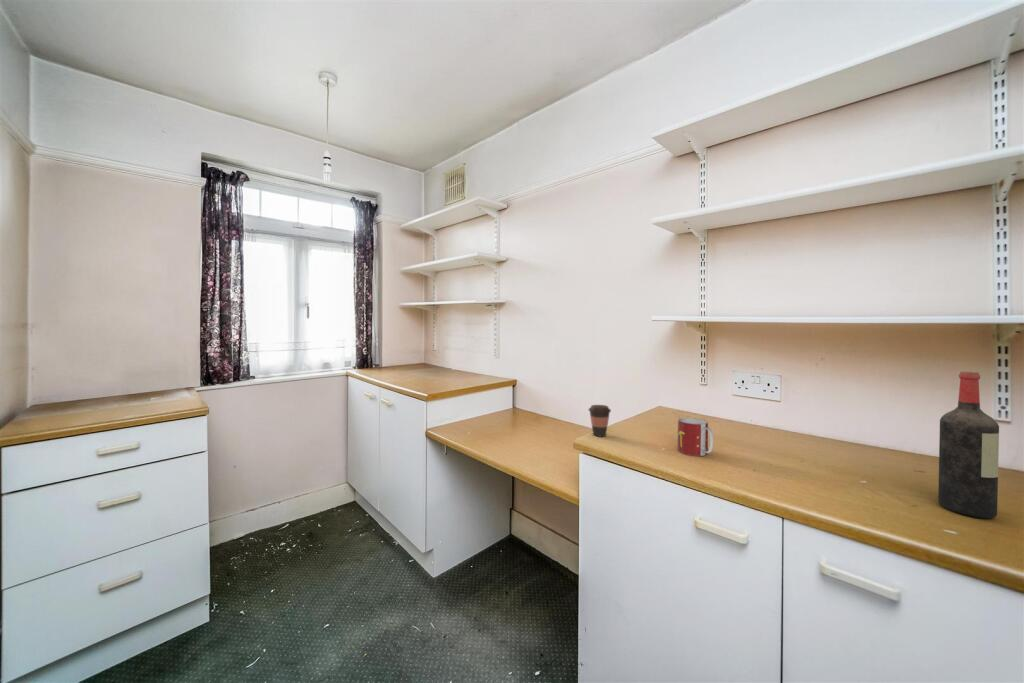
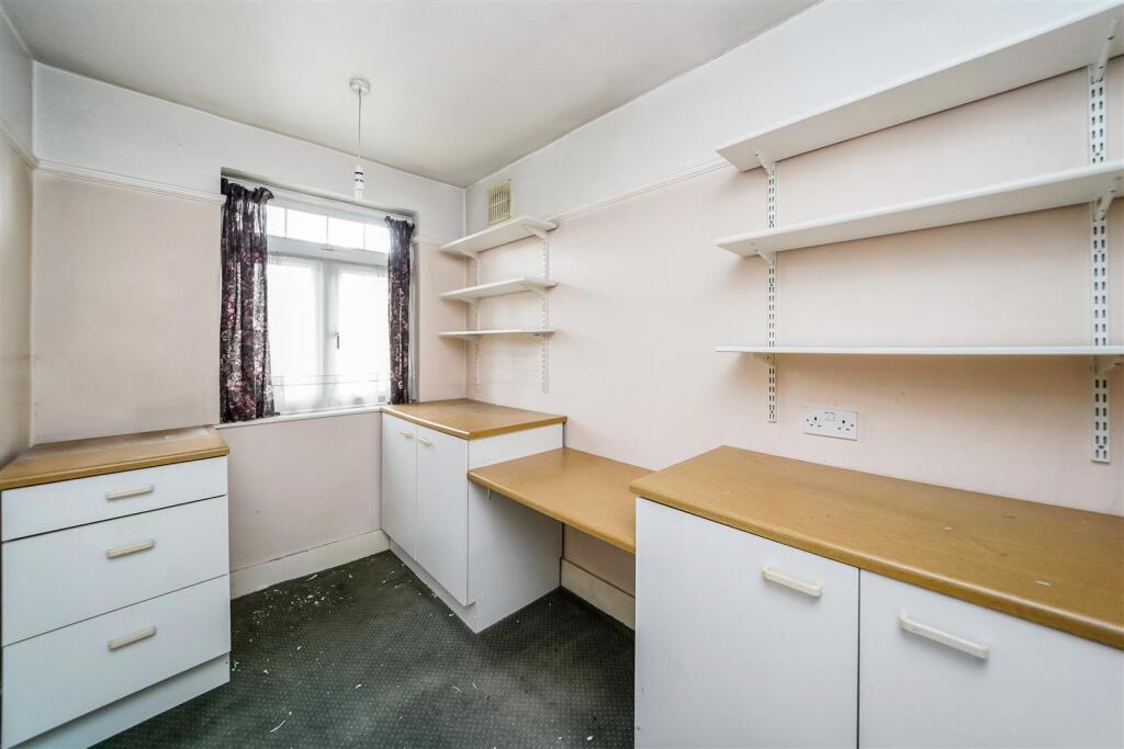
- coffee cup [588,404,612,437]
- mug [677,417,714,457]
- wine bottle [937,371,1000,519]
